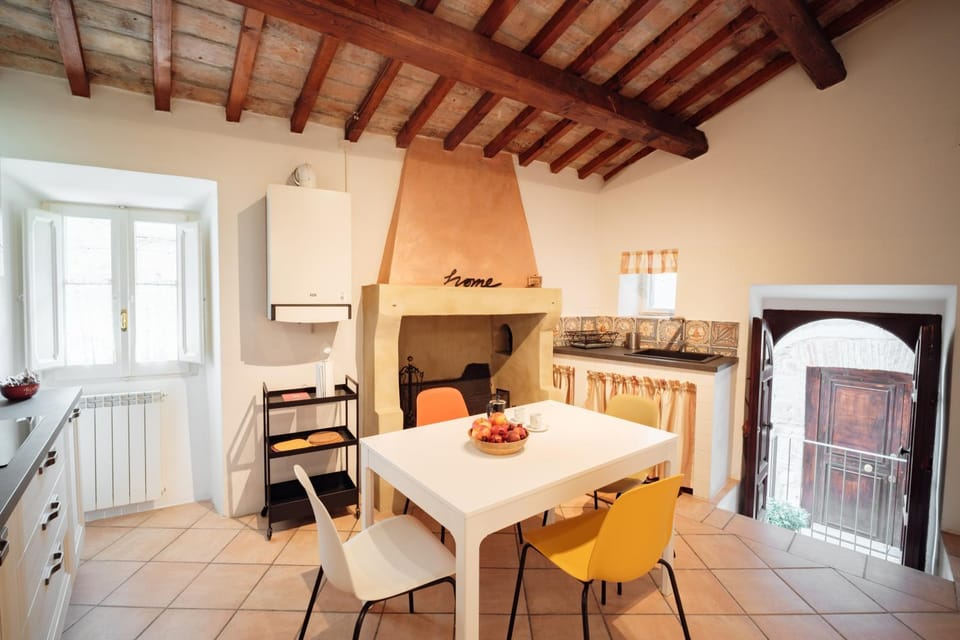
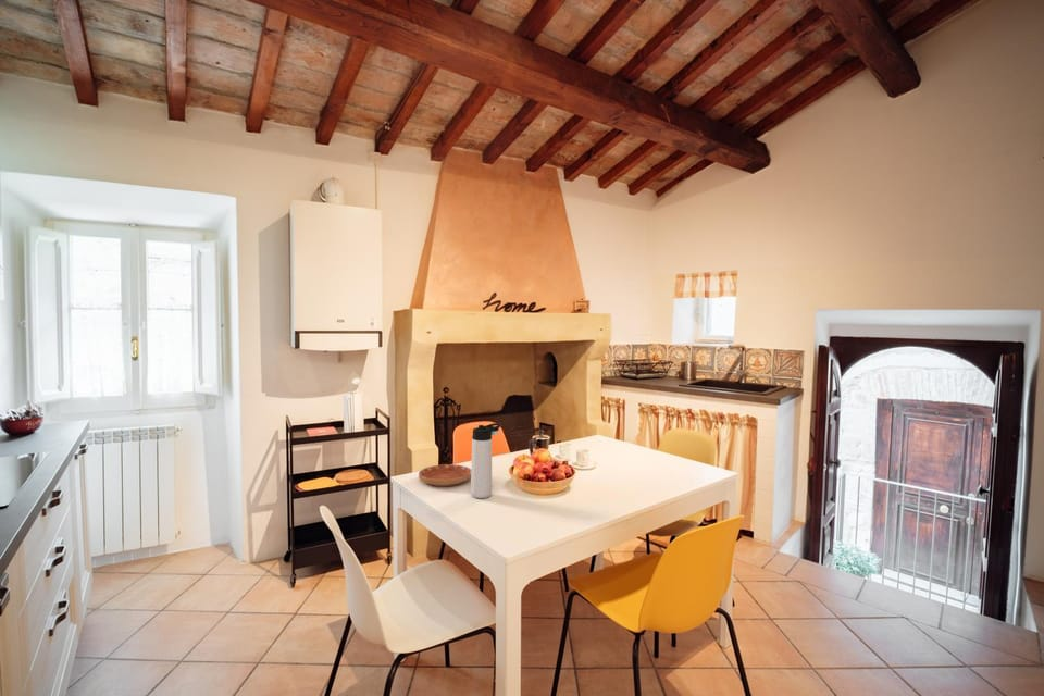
+ saucer [418,463,471,487]
+ thermos bottle [470,422,501,499]
